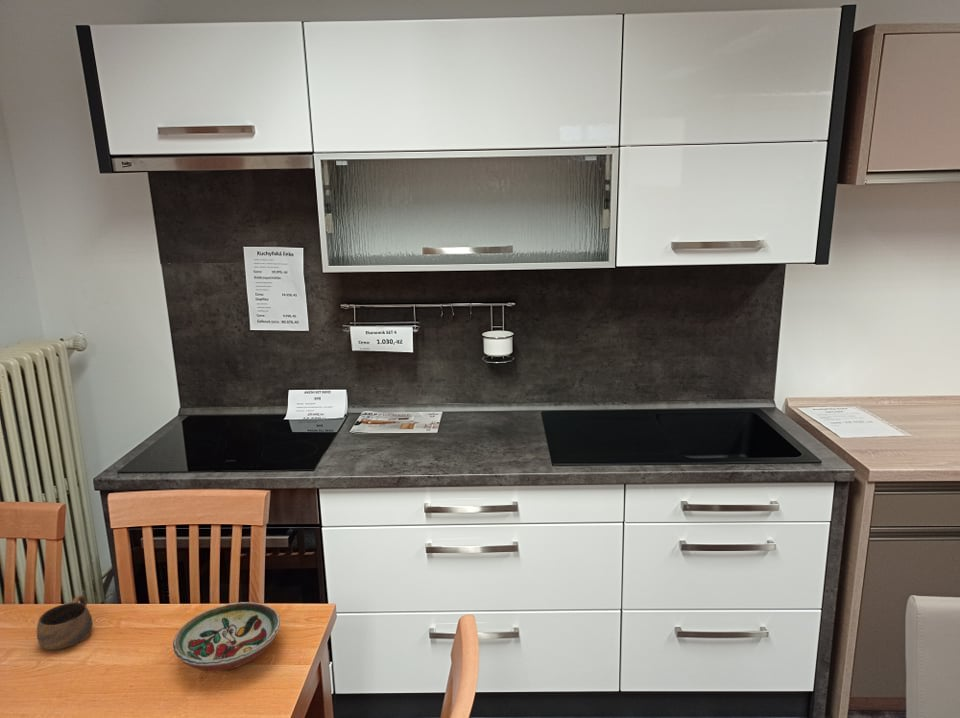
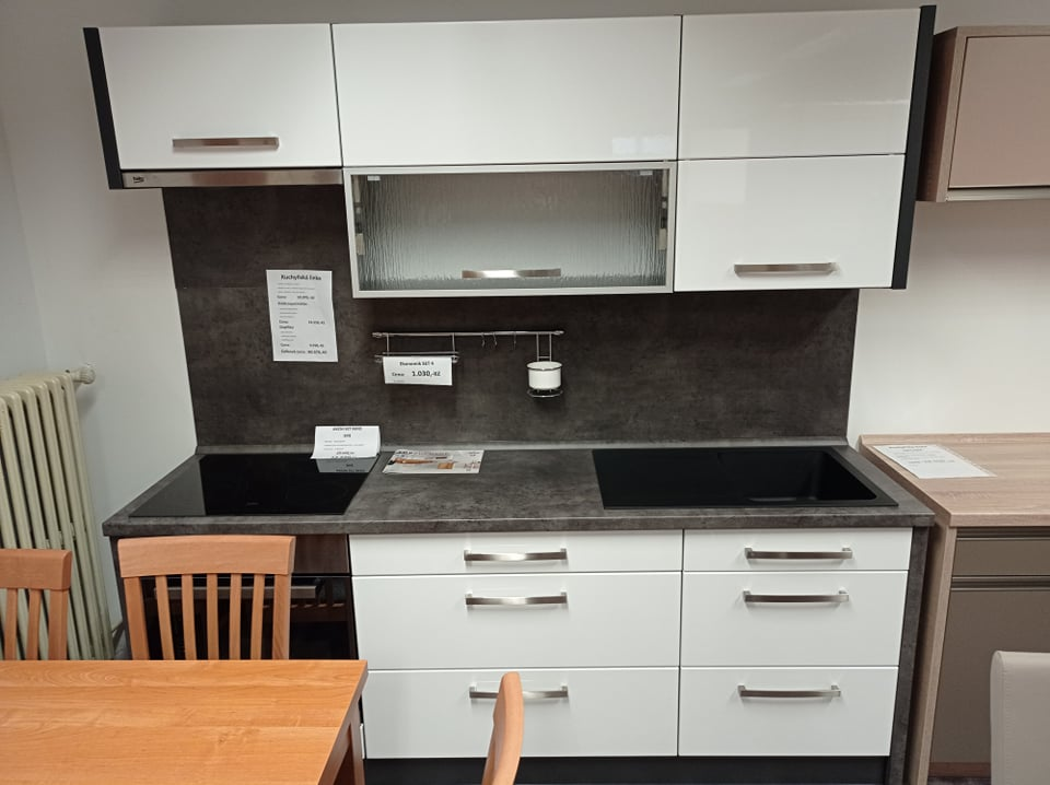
- cup [36,594,94,651]
- decorative bowl [172,601,281,672]
